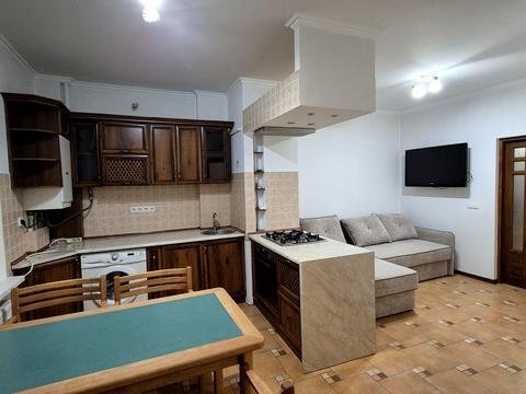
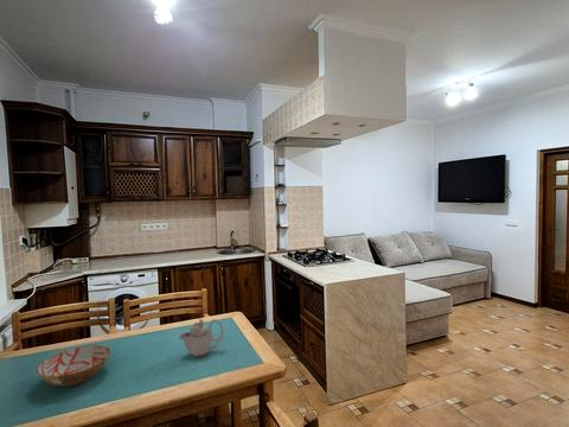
+ bowl [36,344,111,388]
+ teapot [178,317,224,358]
